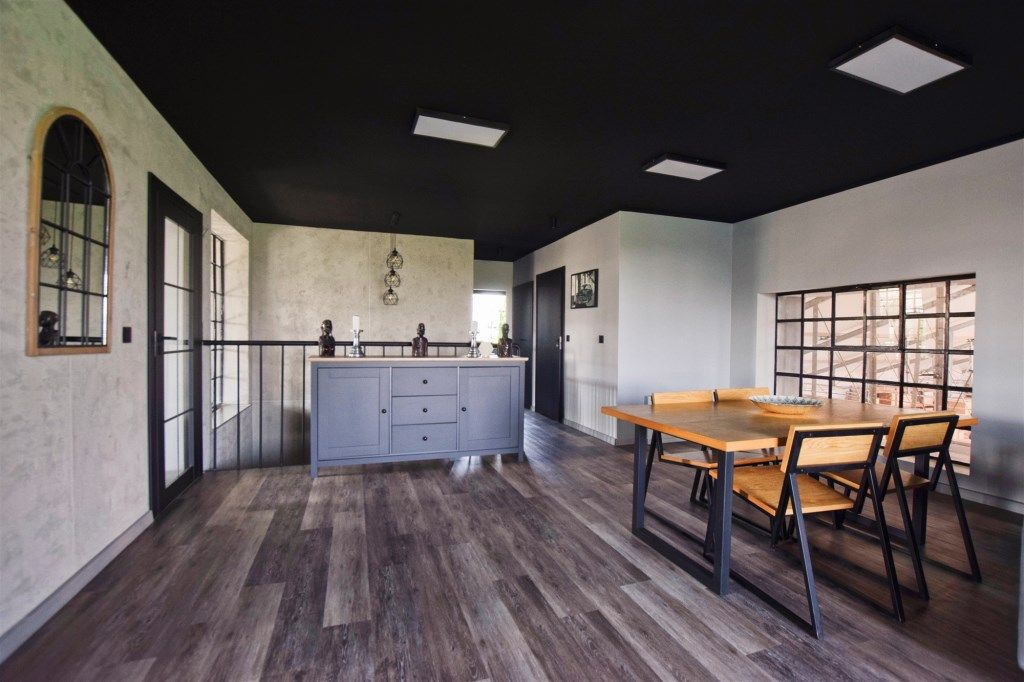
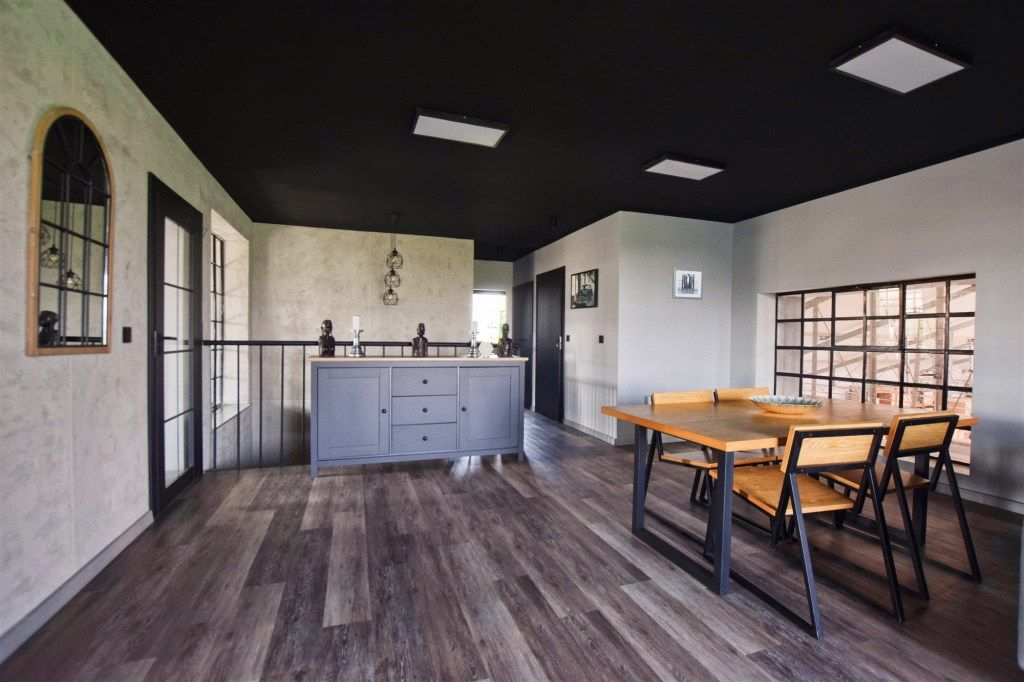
+ wall art [671,267,704,301]
